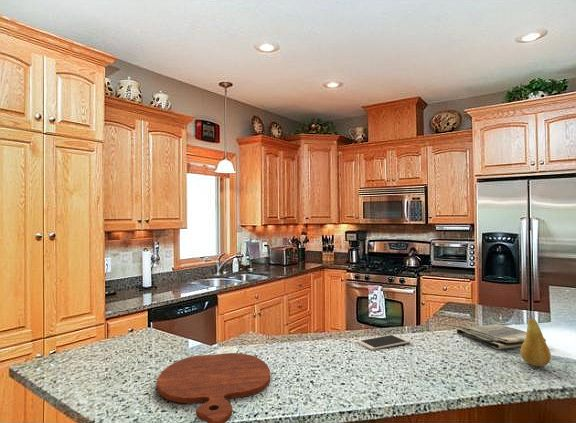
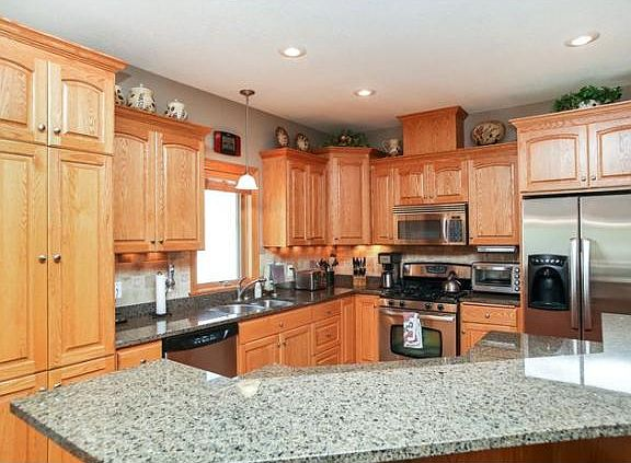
- cutting board [156,352,271,423]
- fruit [519,316,552,367]
- dish towel [455,323,547,350]
- smartphone [356,333,412,351]
